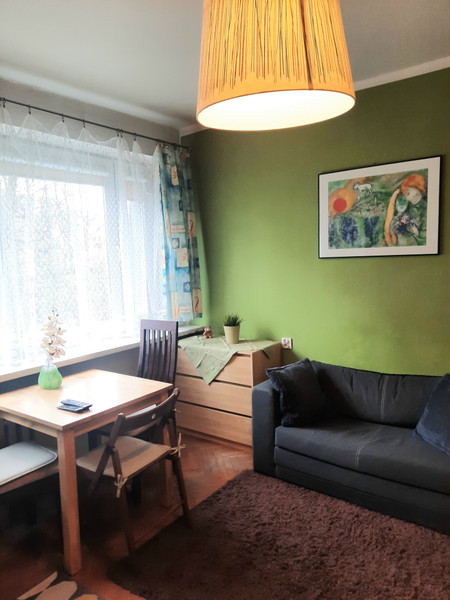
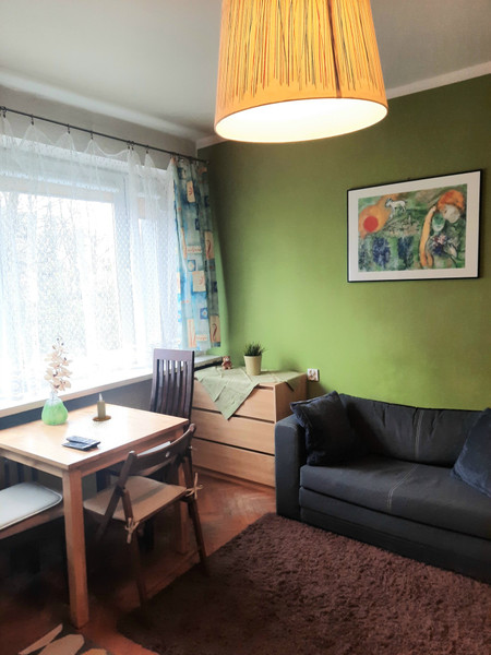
+ candle [92,393,112,422]
